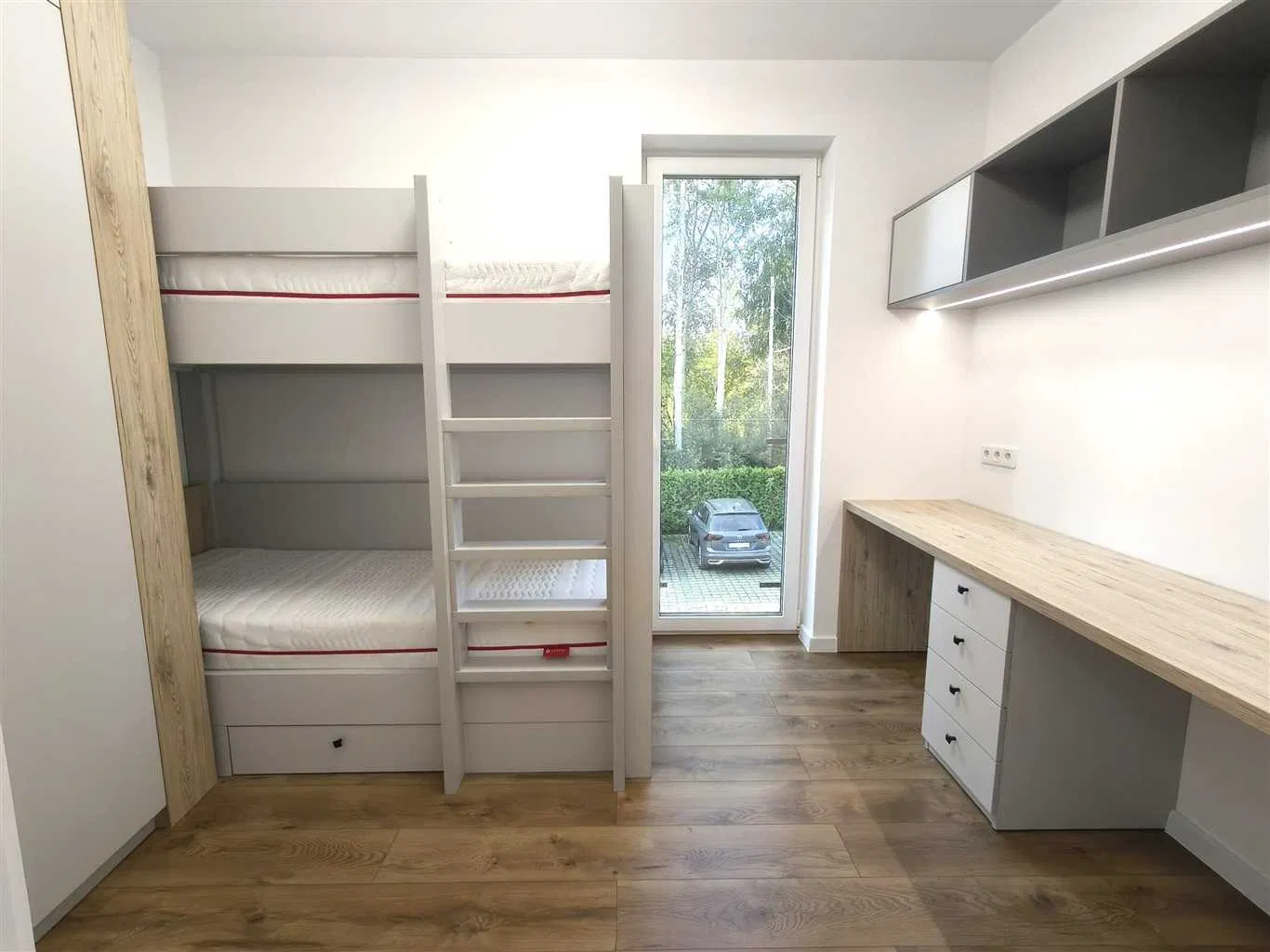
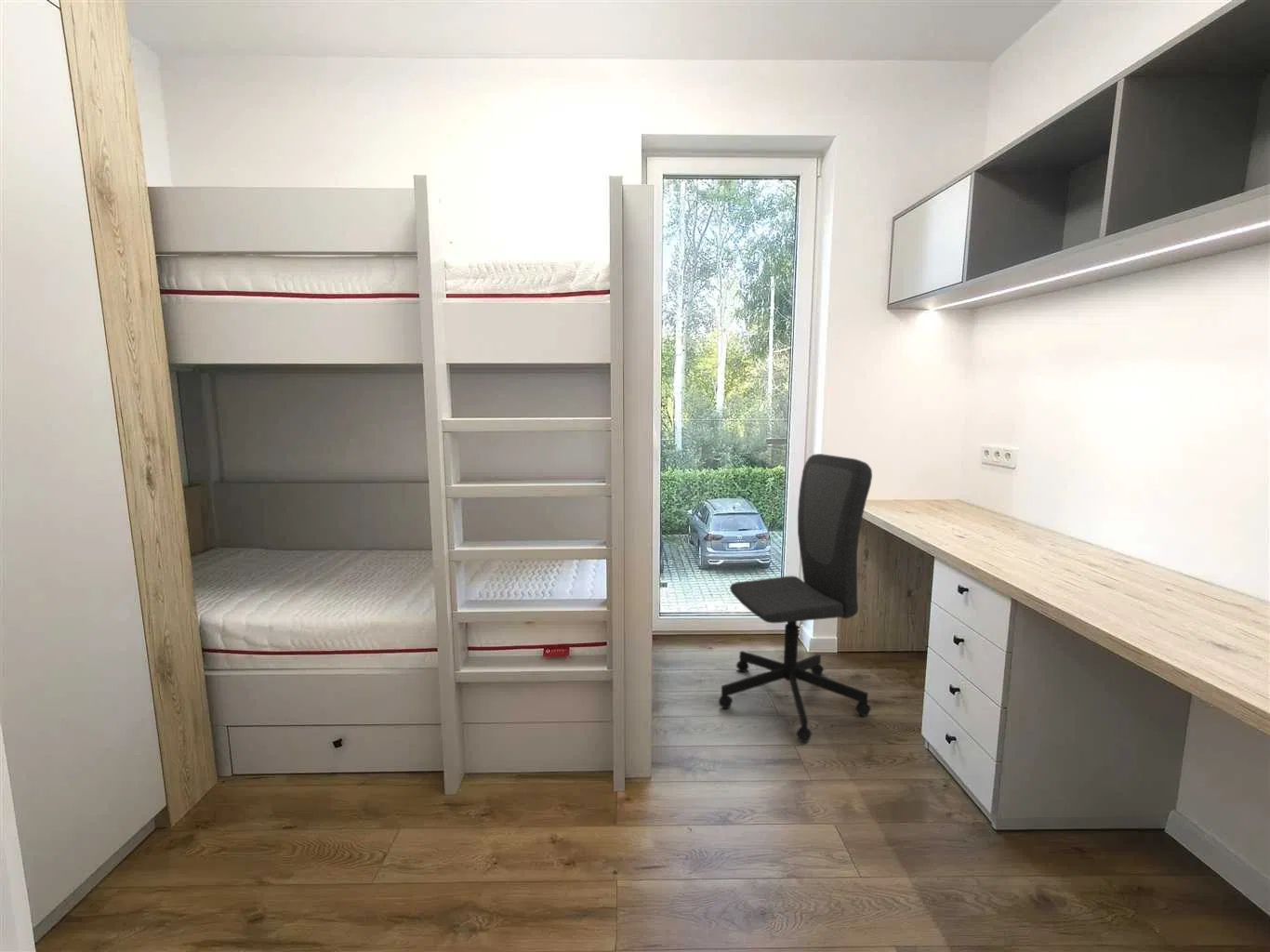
+ office chair [718,453,873,744]
